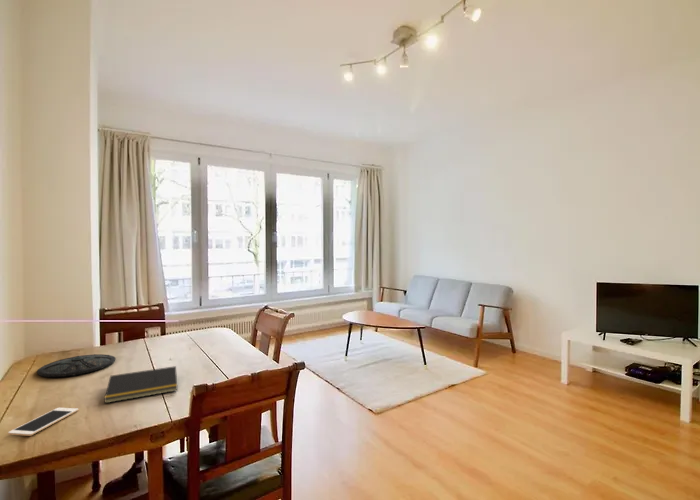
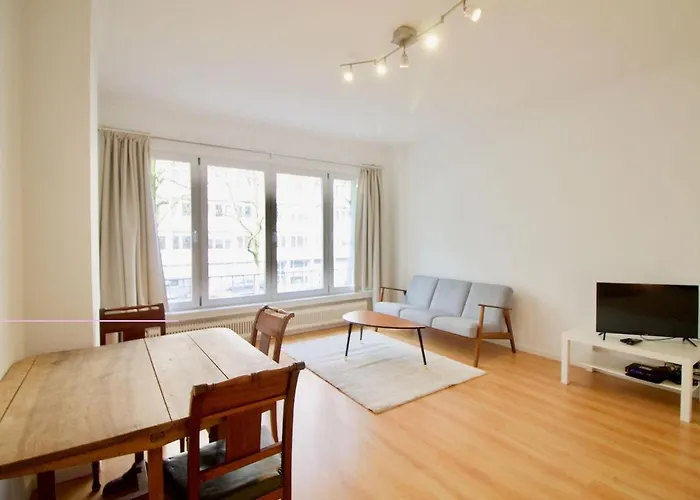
- cell phone [7,407,79,437]
- plate [36,353,117,378]
- notepad [103,365,178,404]
